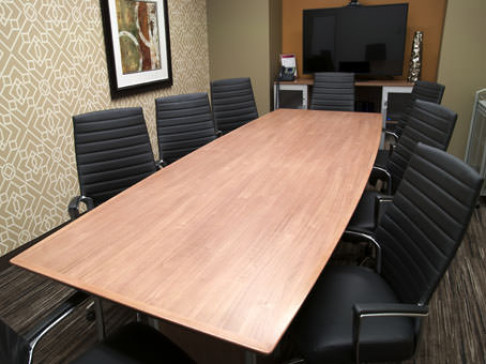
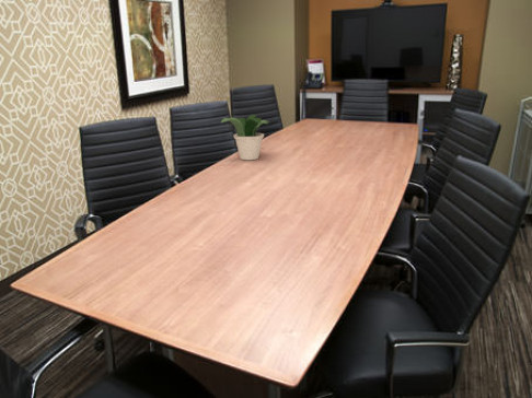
+ potted plant [220,114,270,161]
